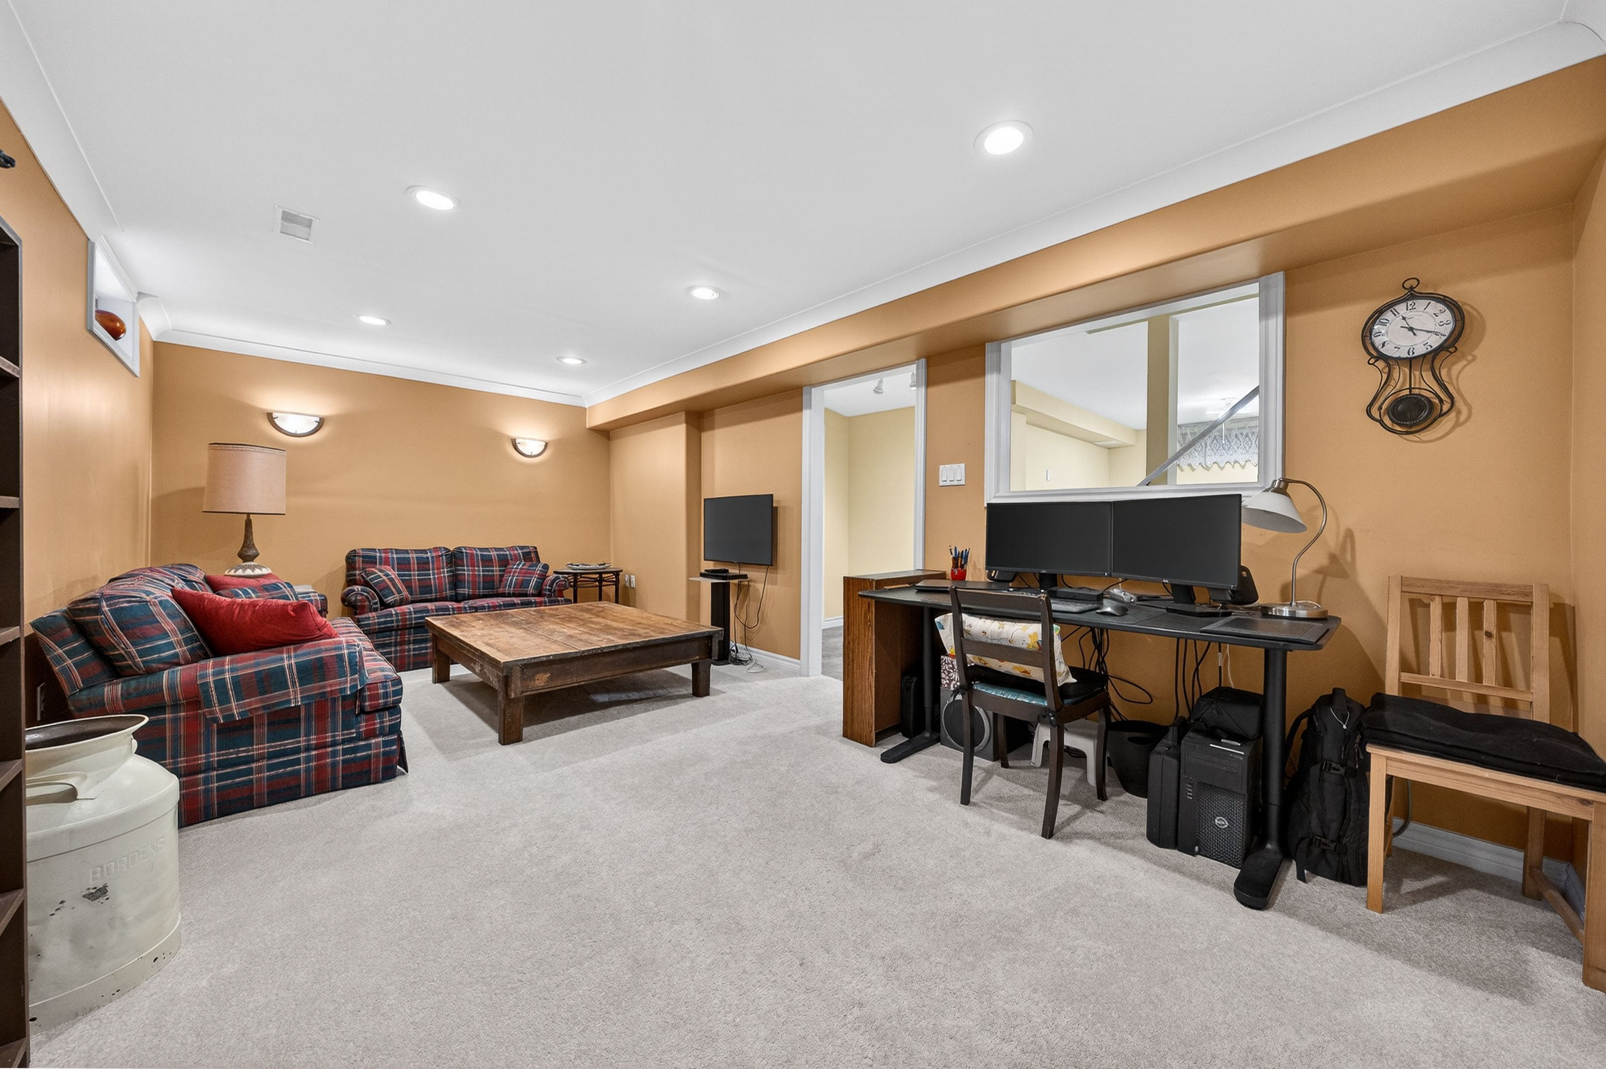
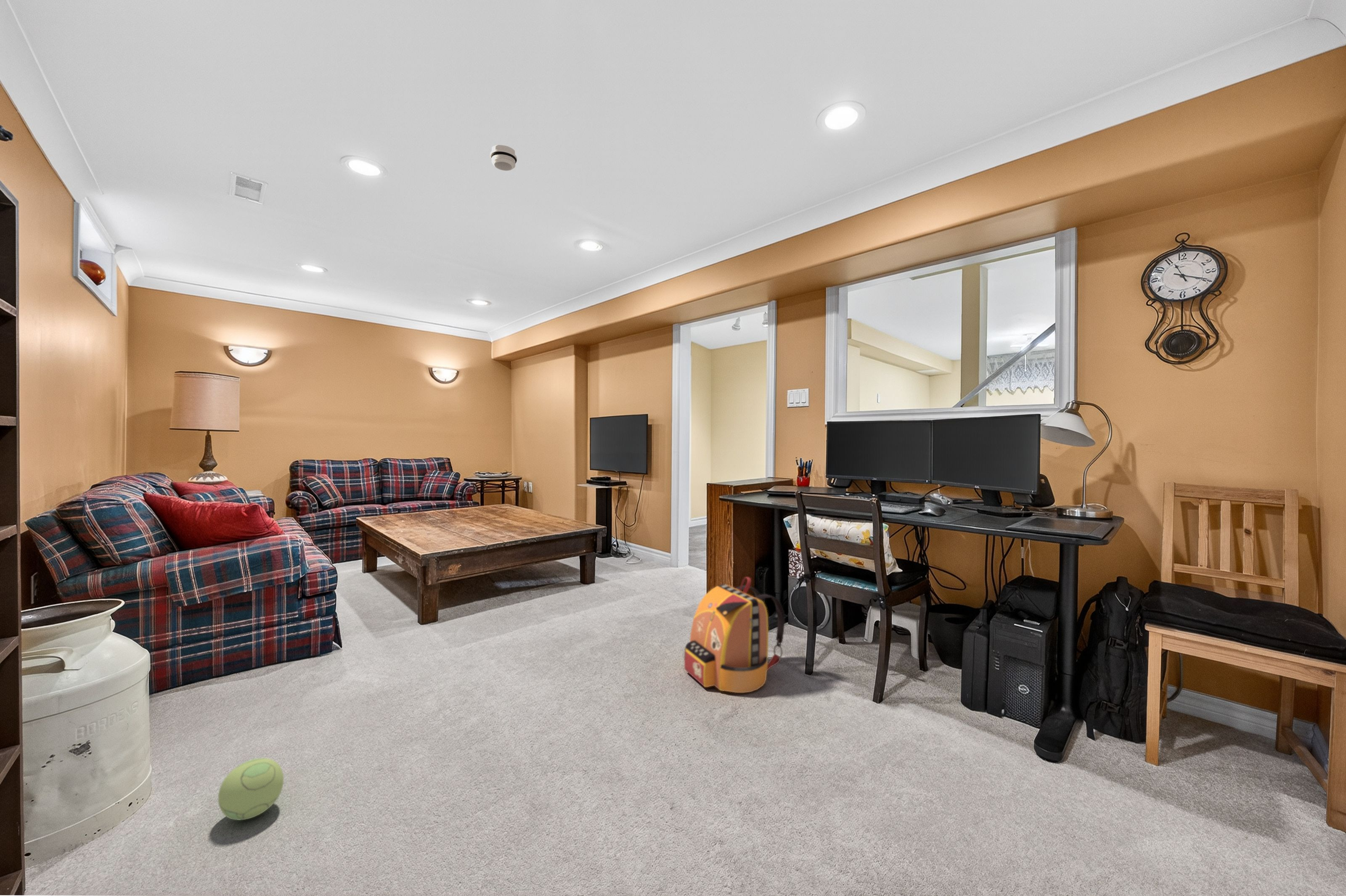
+ backpack [682,577,785,693]
+ plush toy [218,758,284,821]
+ smoke detector [490,145,517,171]
